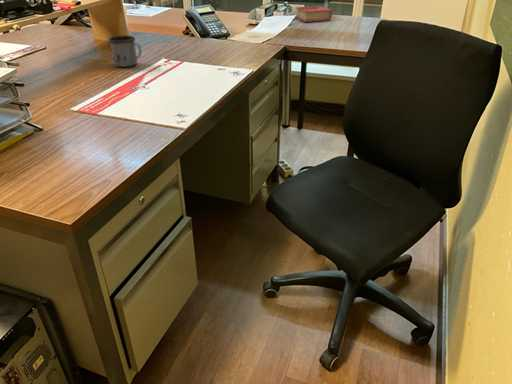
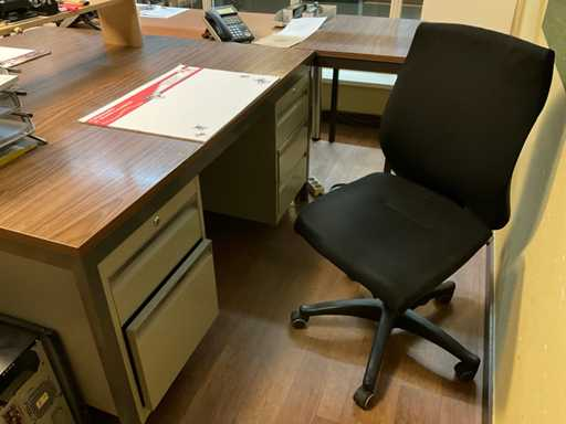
- mug [107,35,143,68]
- book [294,5,333,23]
